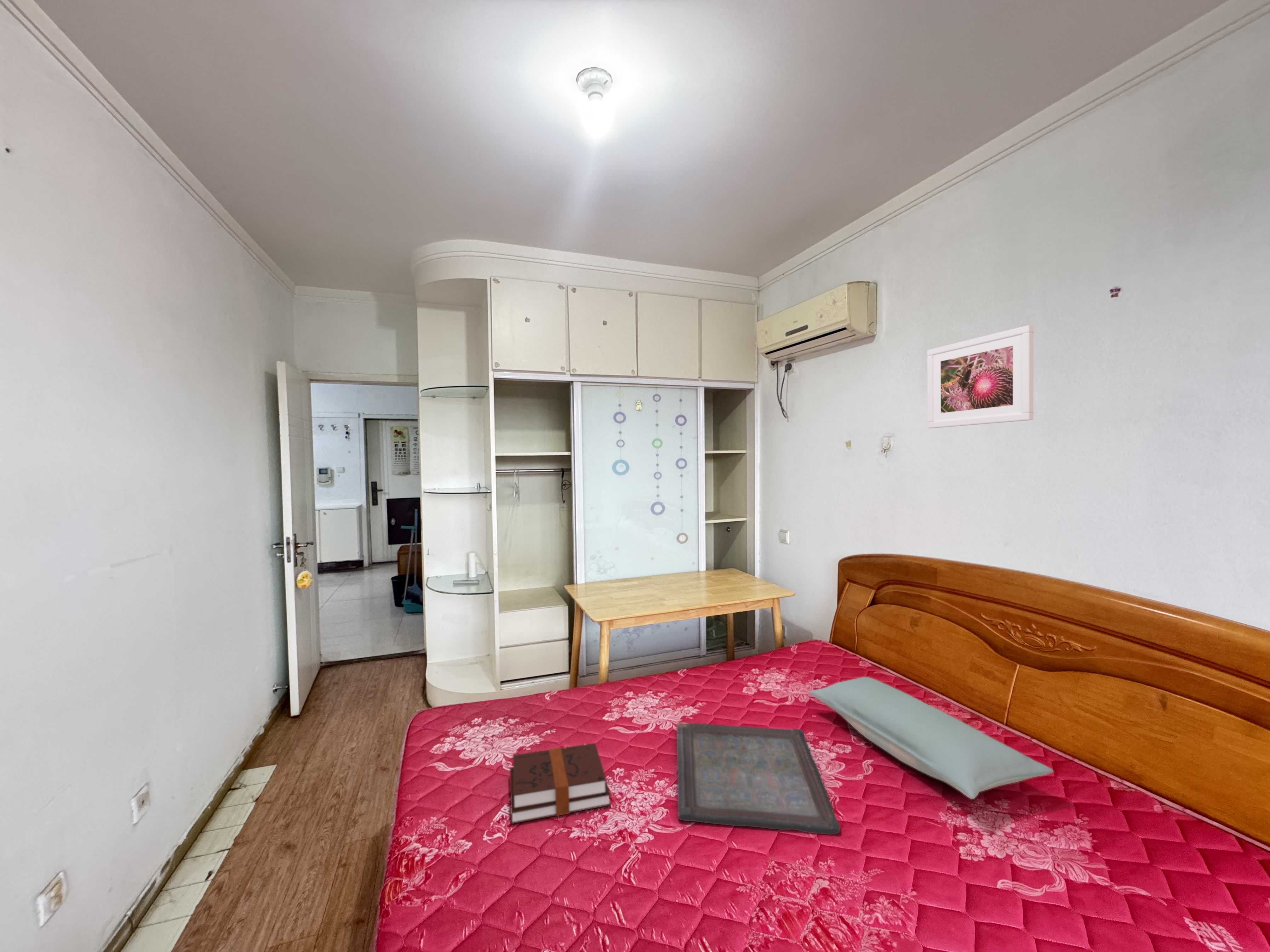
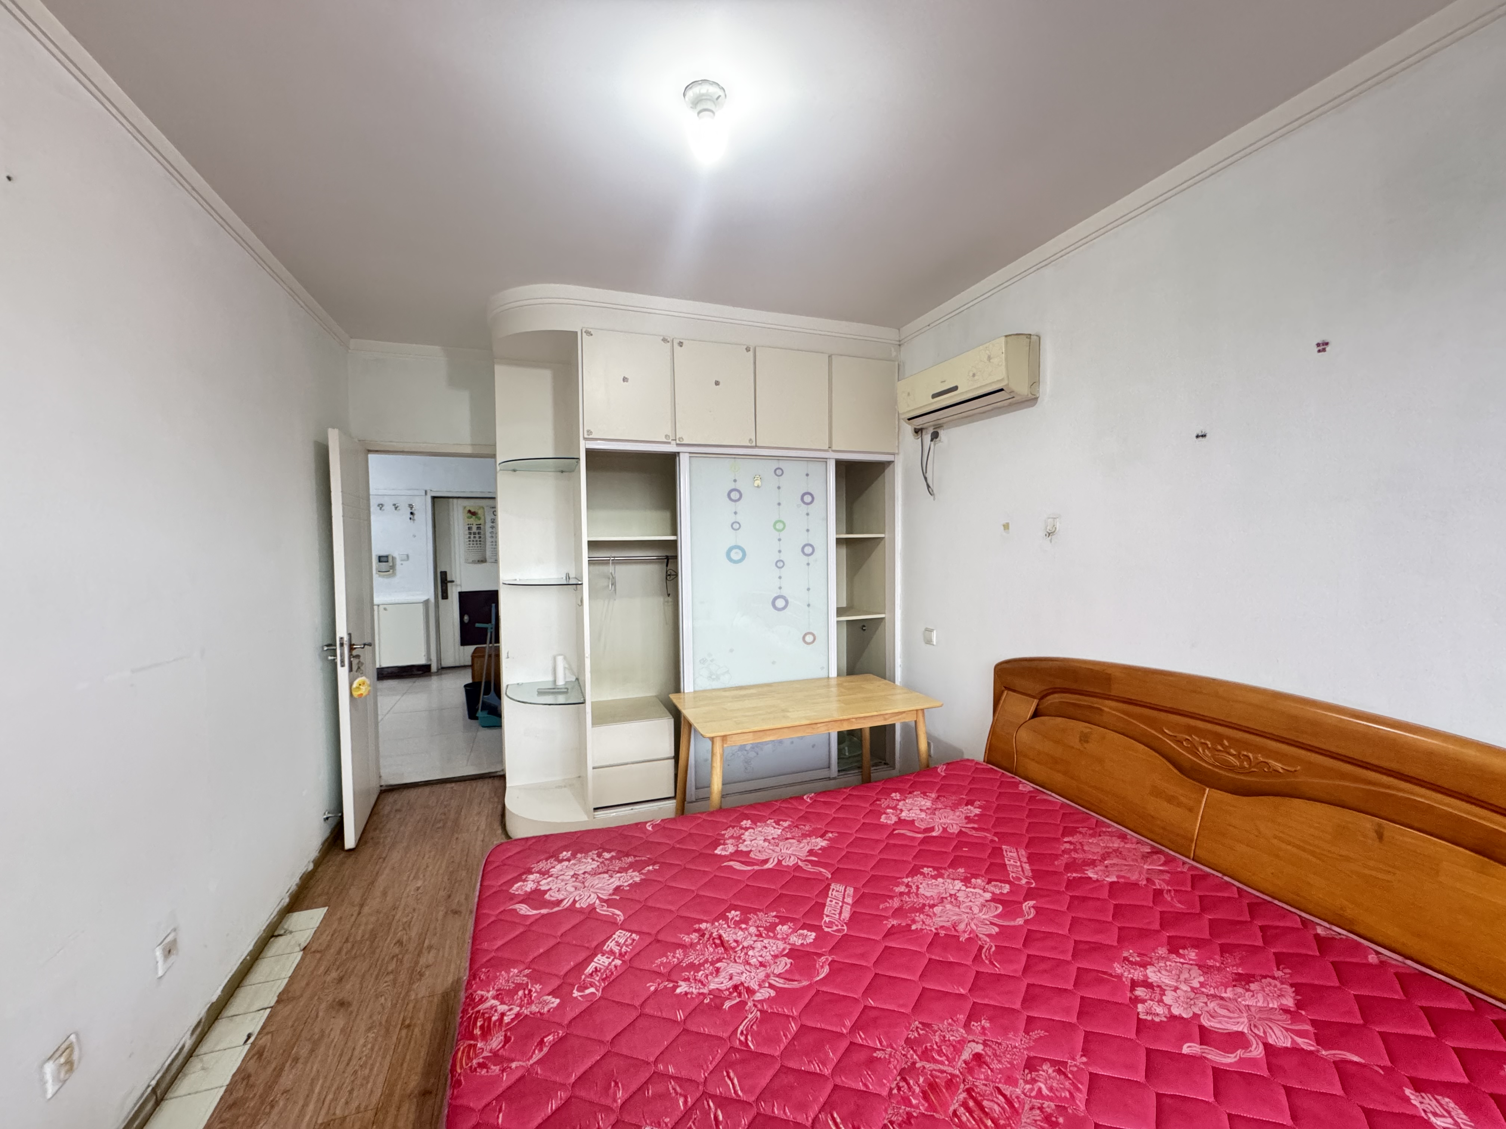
- serving tray [676,723,840,835]
- hardback book [510,743,611,825]
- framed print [927,325,1034,429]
- pillow [808,677,1054,800]
